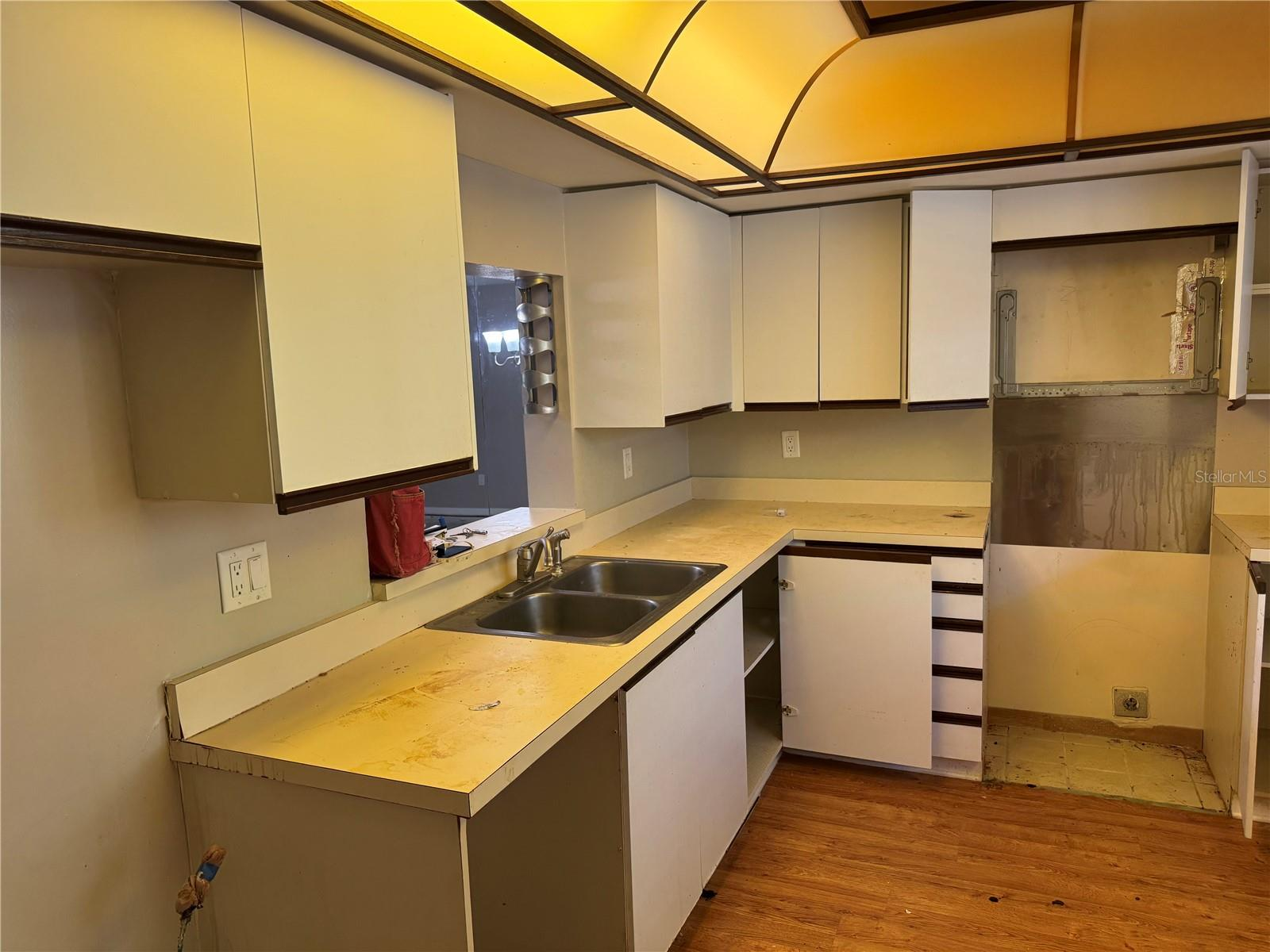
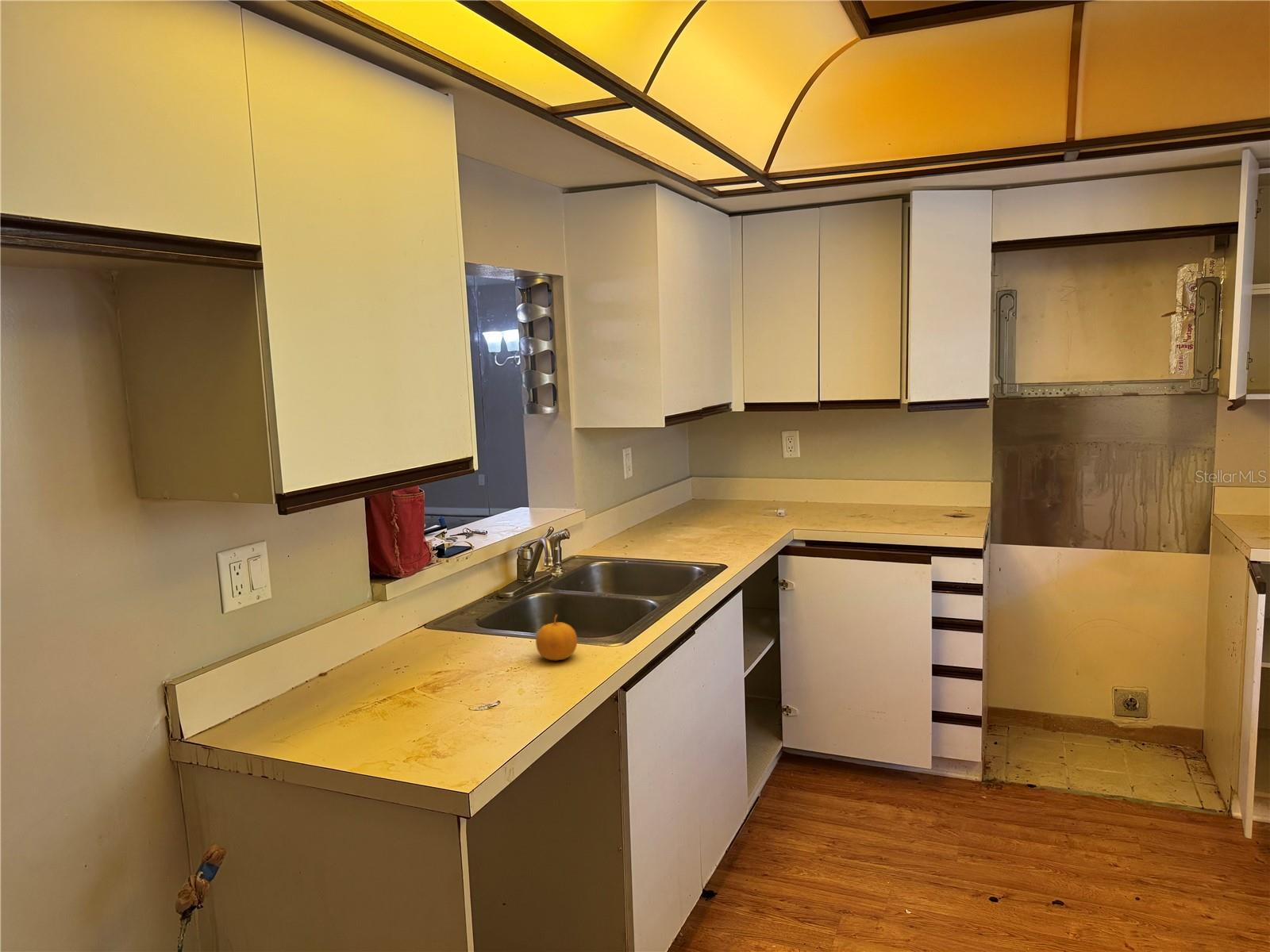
+ fruit [535,614,578,661]
